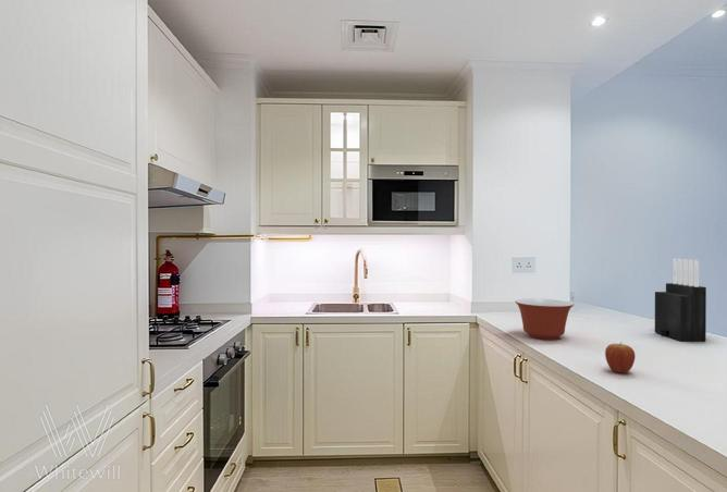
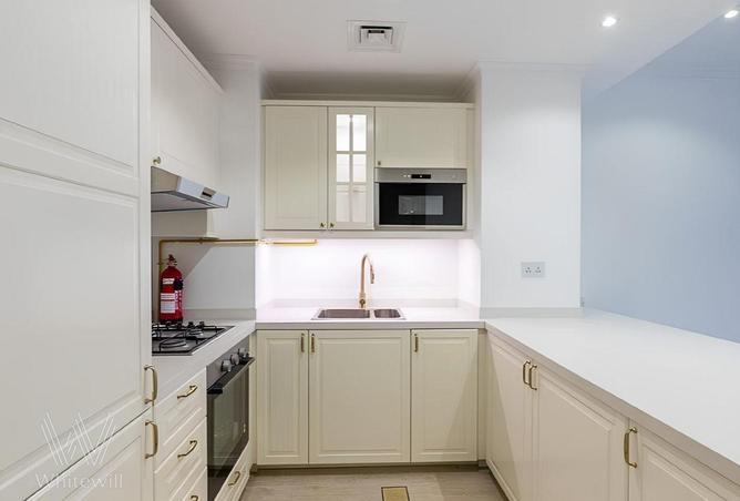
- fruit [604,341,636,374]
- mixing bowl [514,297,575,341]
- knife block [654,258,707,342]
